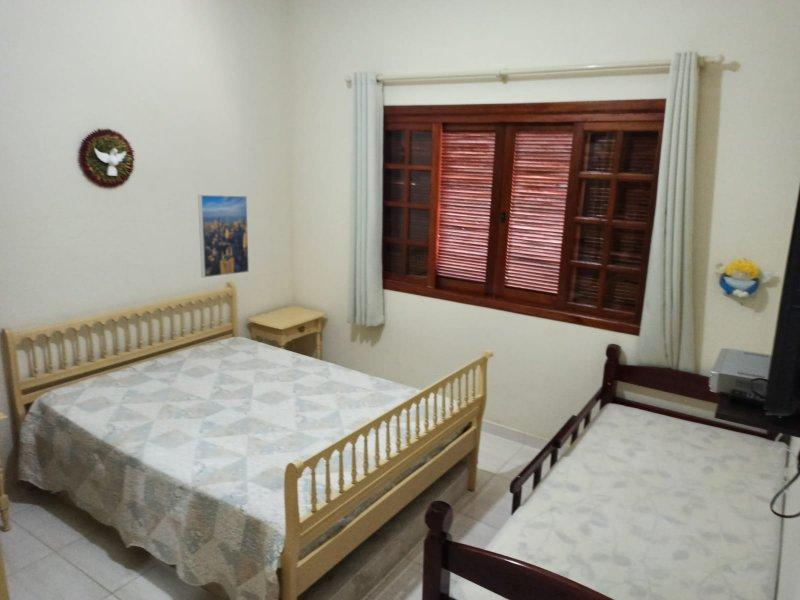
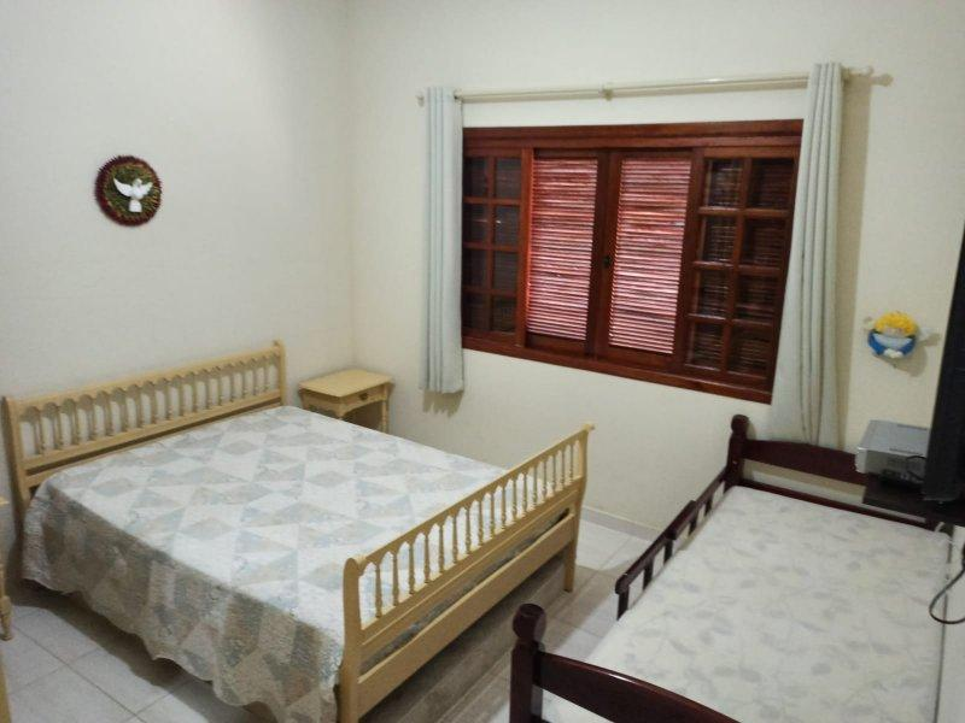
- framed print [197,194,250,279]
